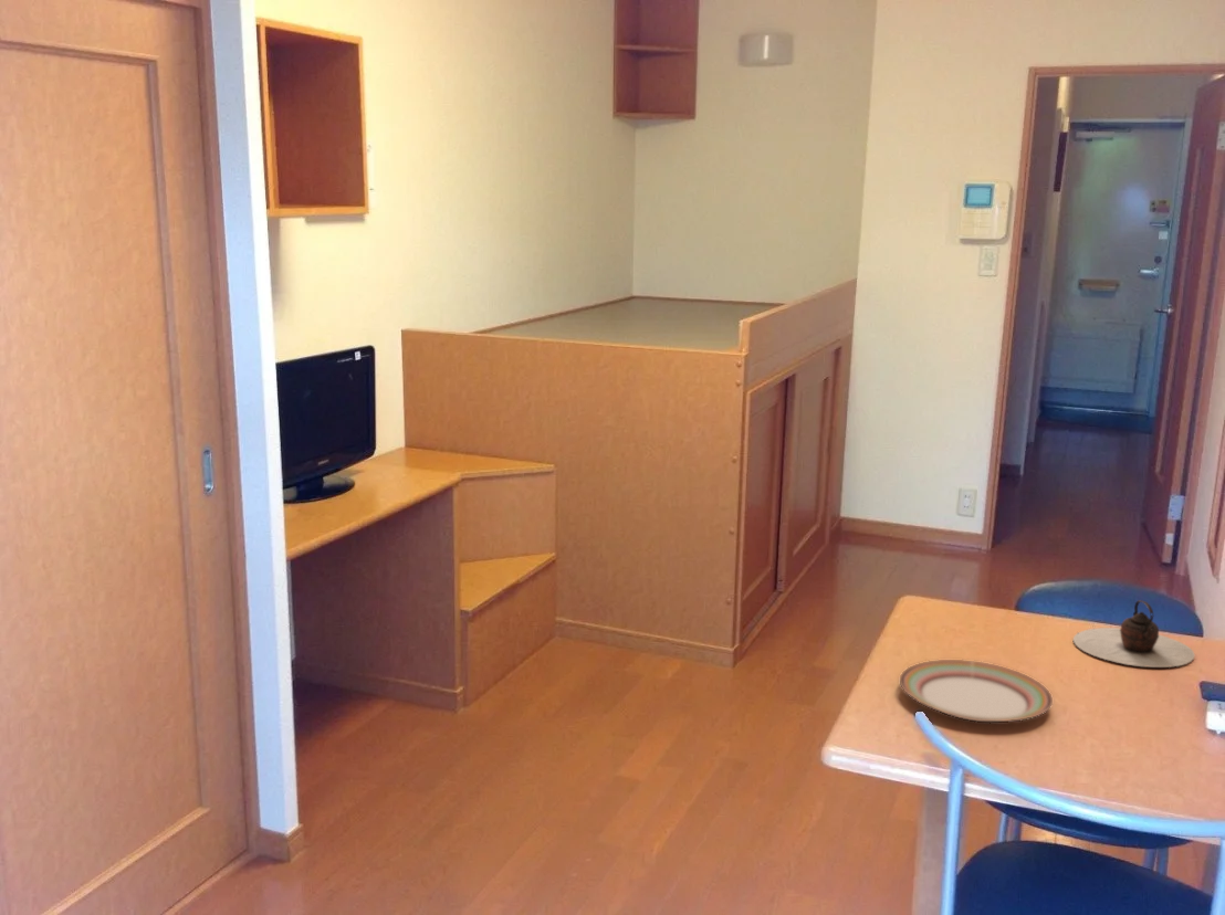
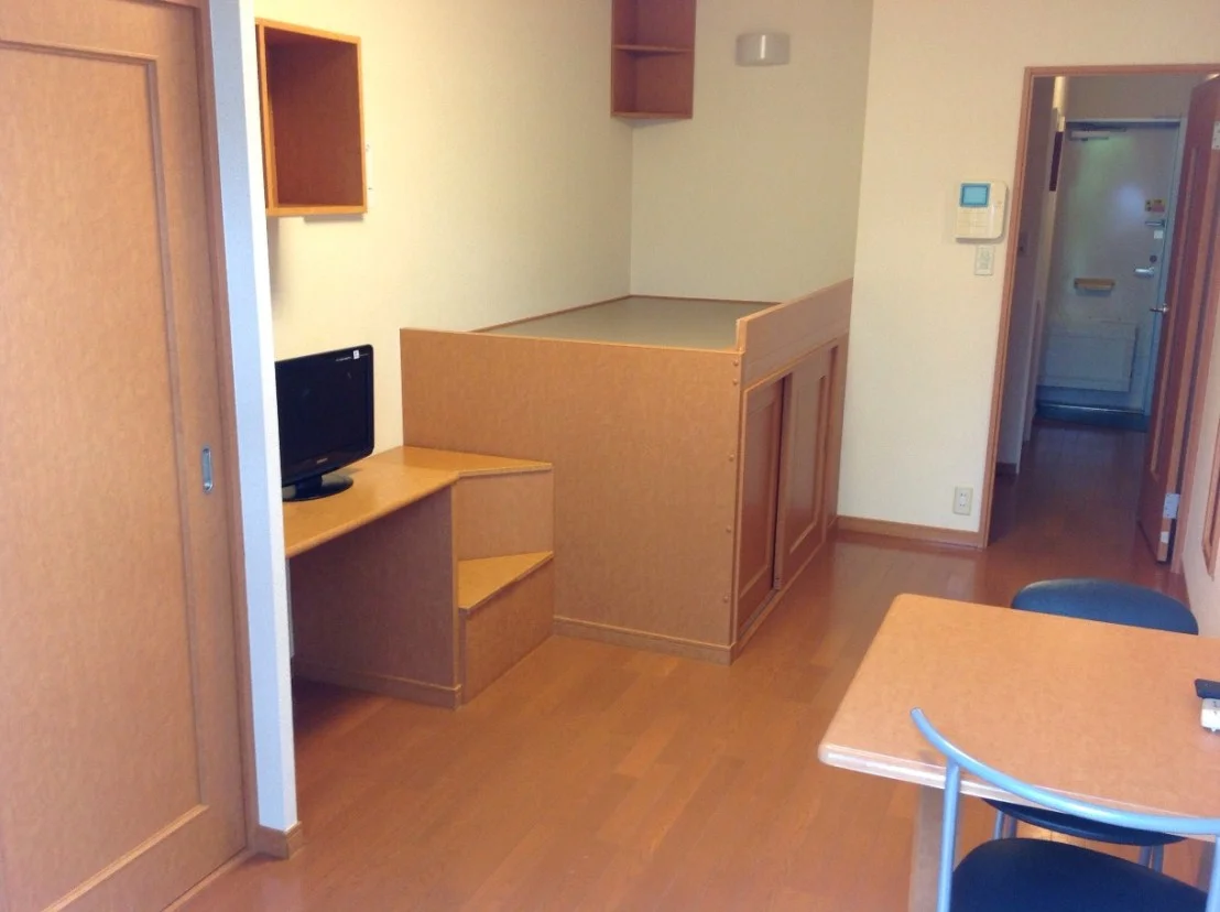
- teapot [1072,599,1196,669]
- plate [899,659,1054,723]
